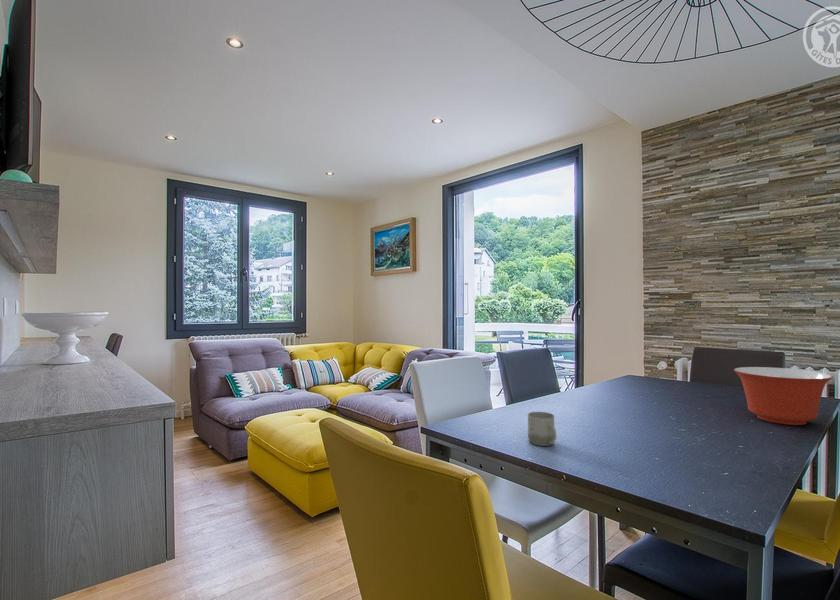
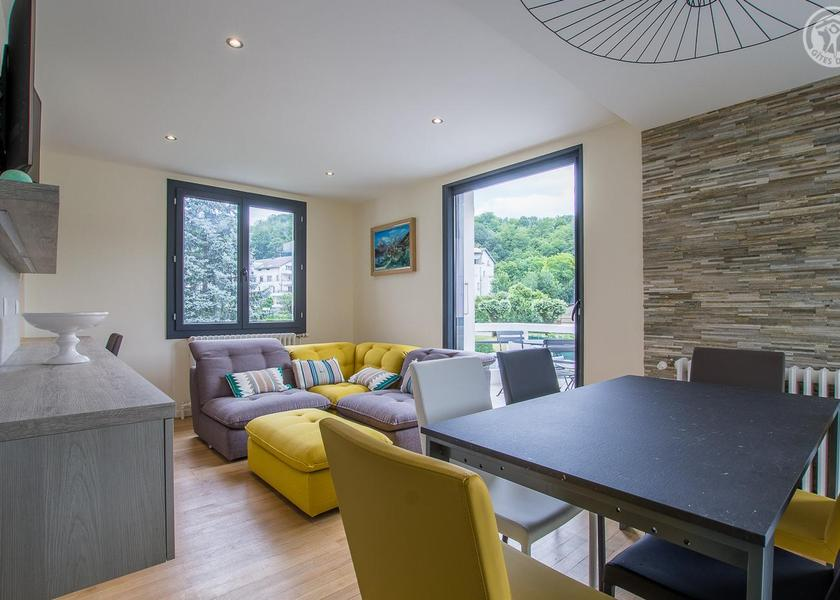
- cup [527,411,557,447]
- mixing bowl [733,366,834,426]
